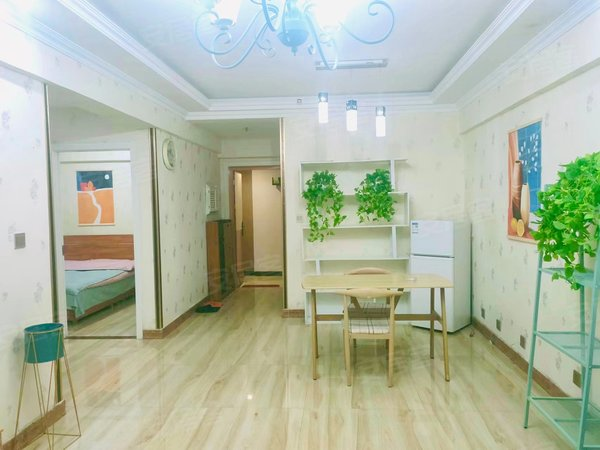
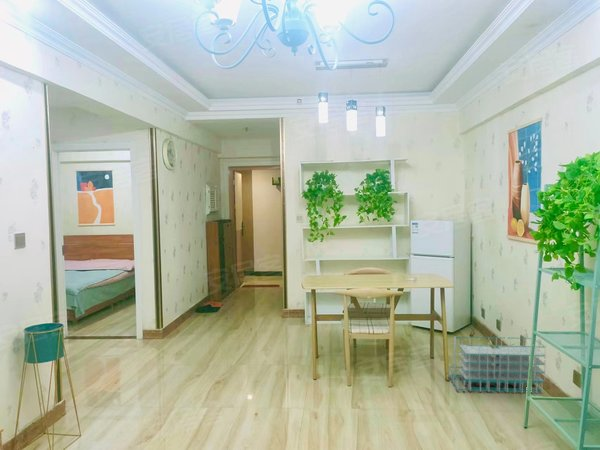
+ architectural model [447,336,547,395]
